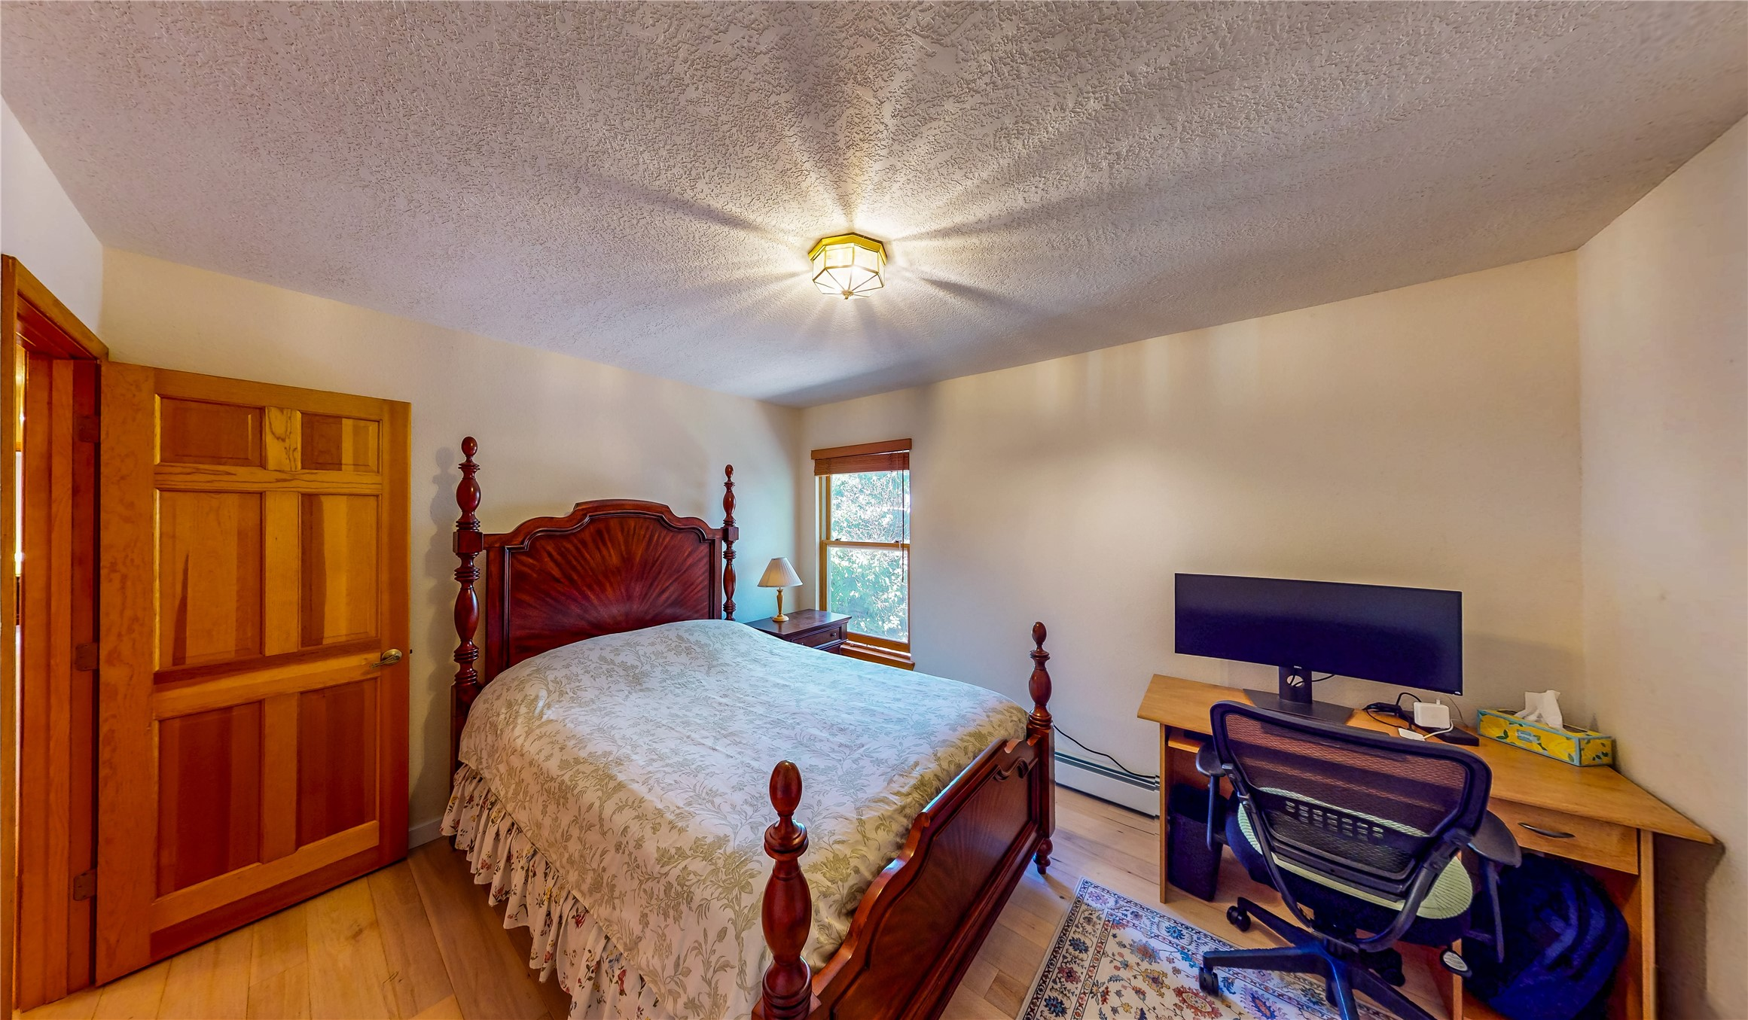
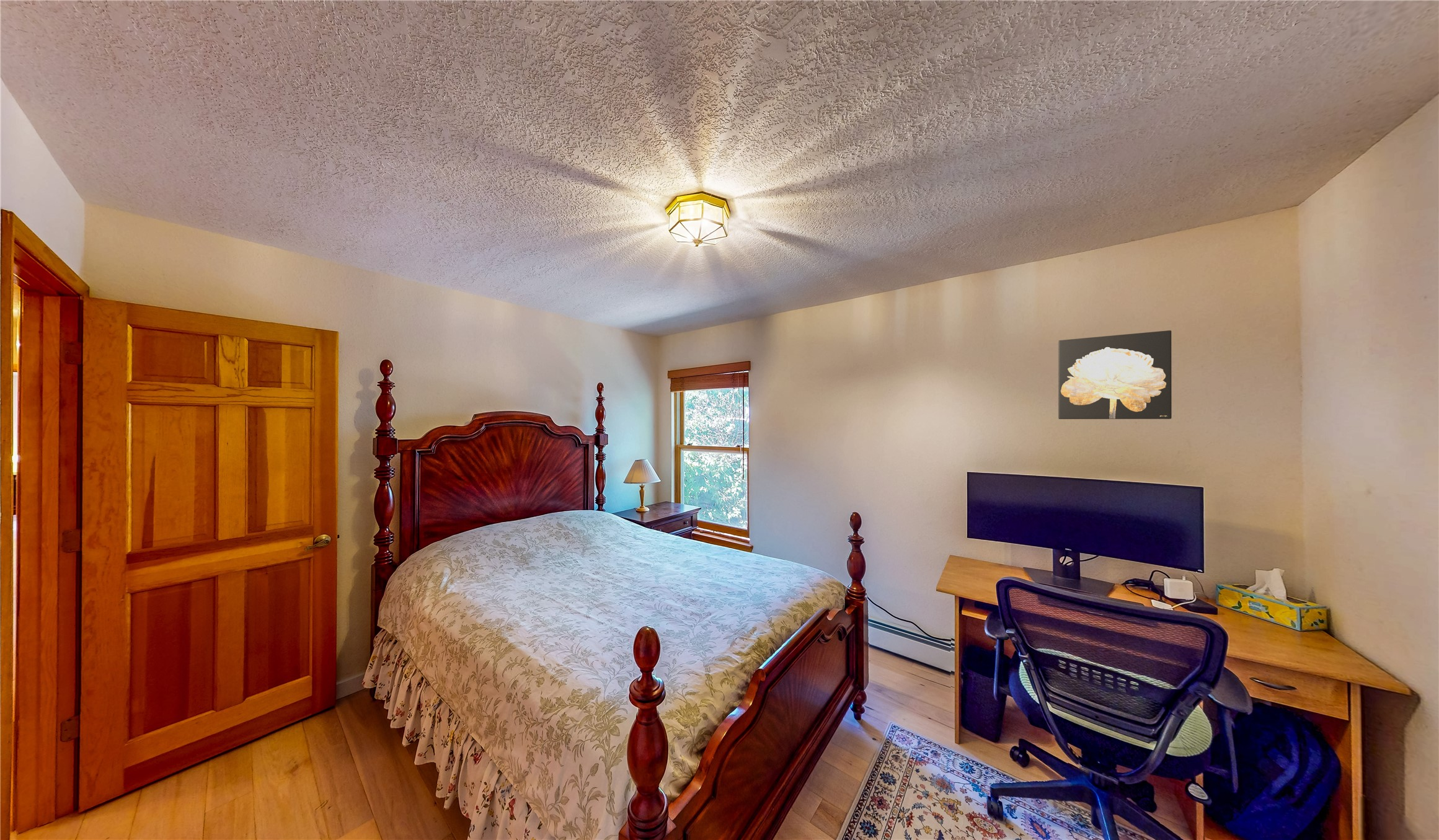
+ wall art [1058,330,1172,420]
